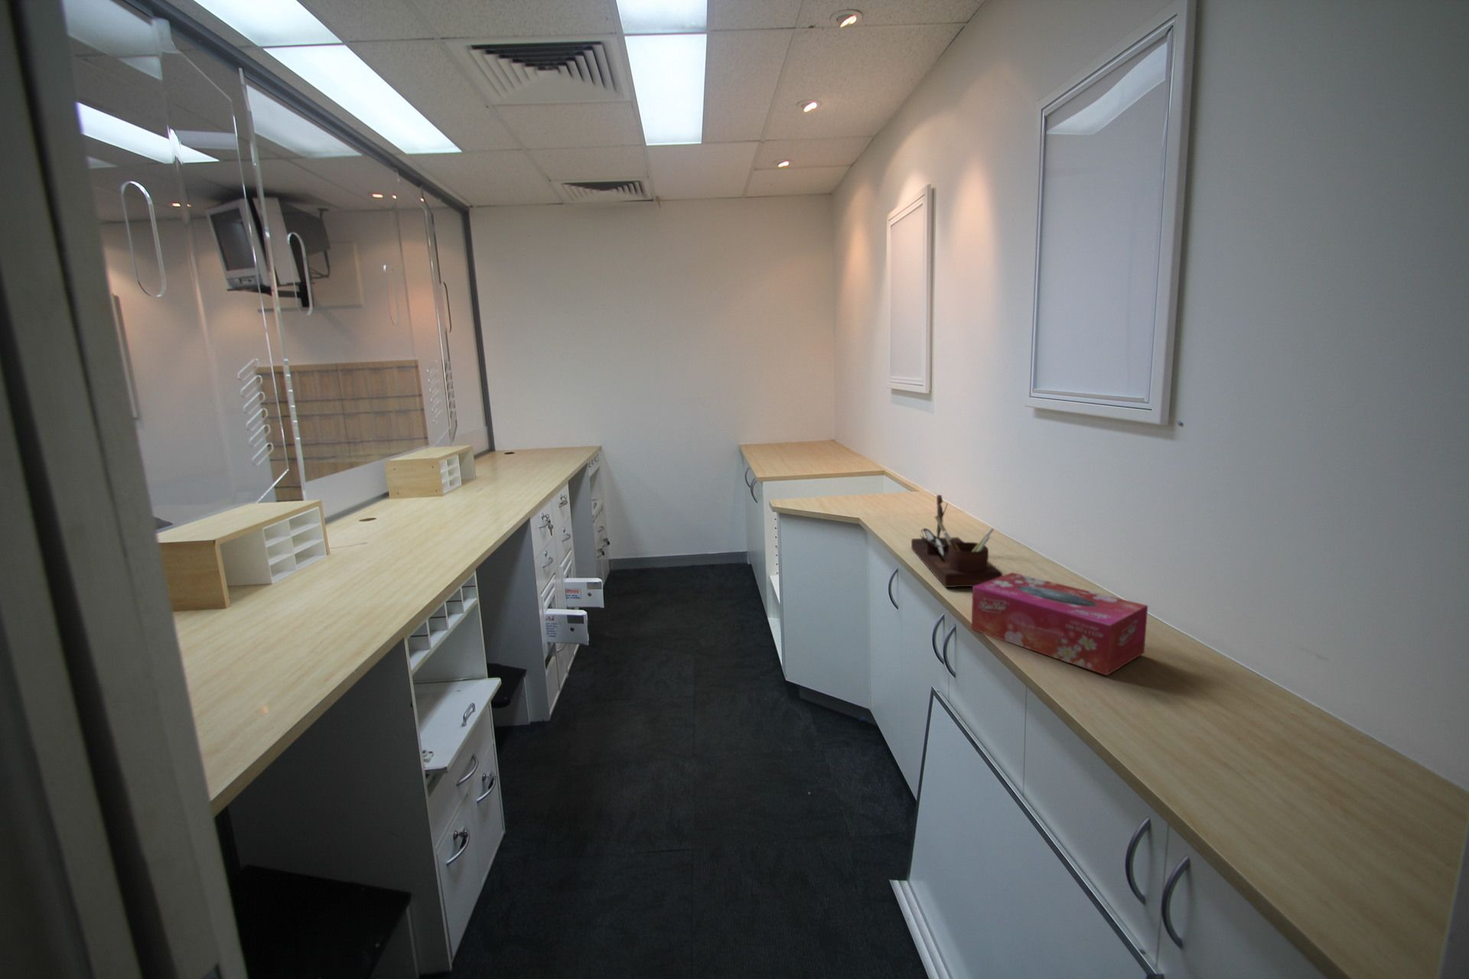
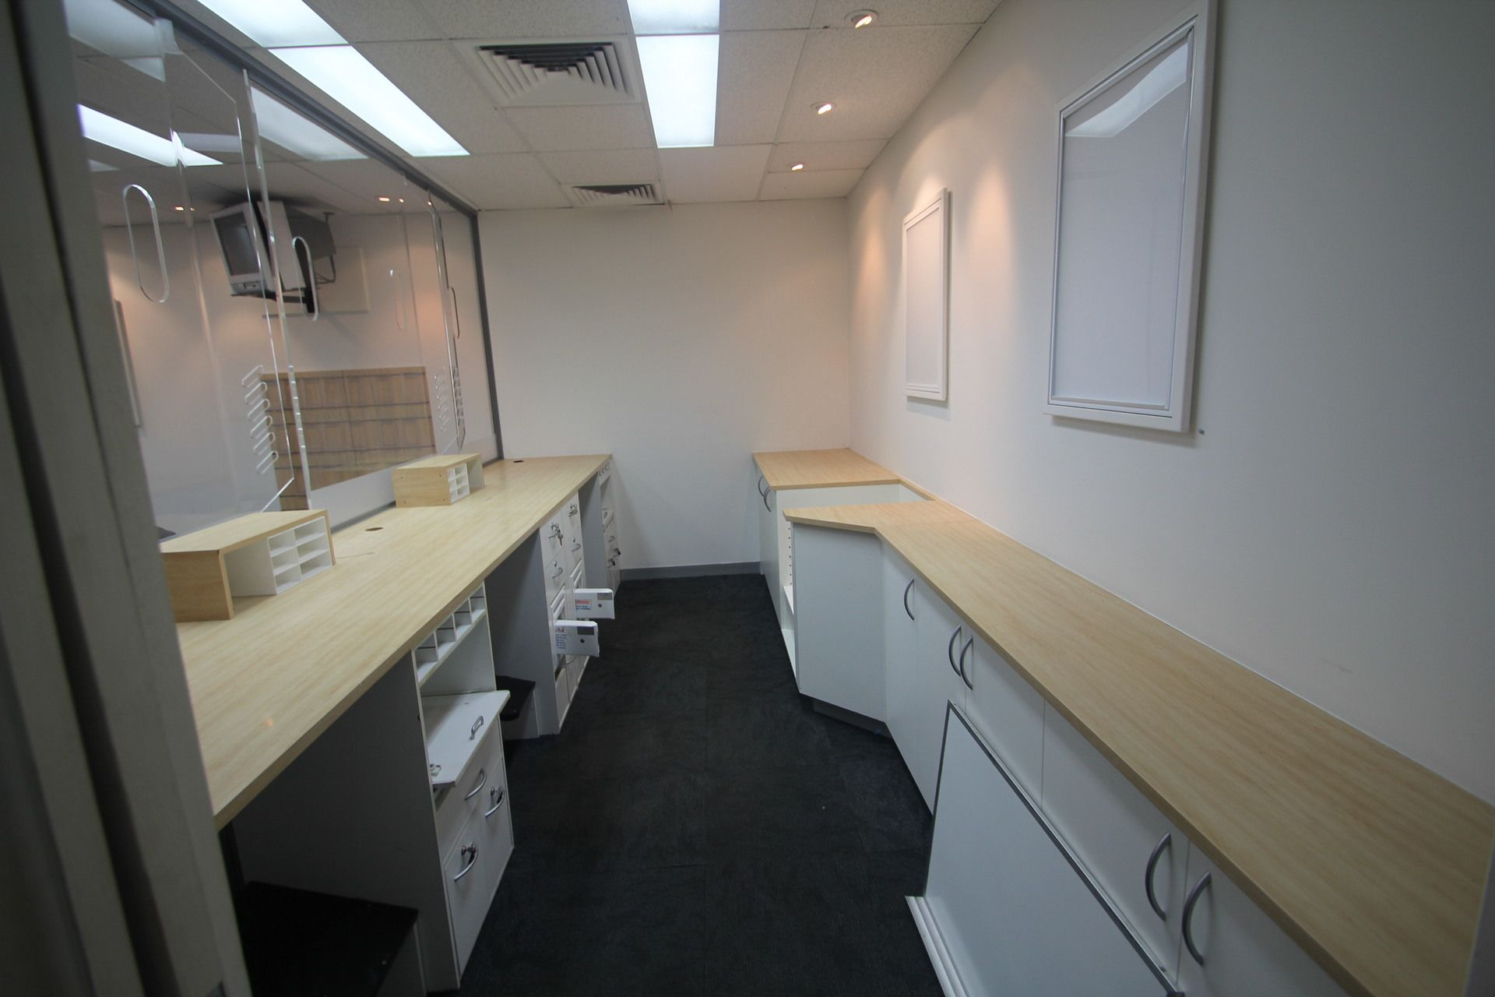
- desk organizer [910,494,1003,588]
- tissue box [971,571,1149,676]
